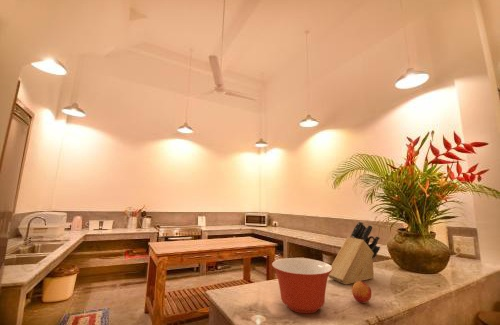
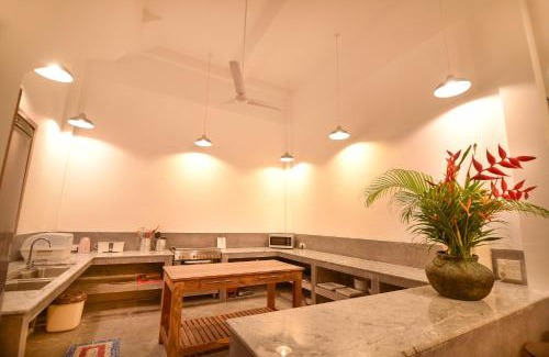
- fruit [351,281,372,304]
- knife block [328,221,381,285]
- mixing bowl [271,257,333,314]
